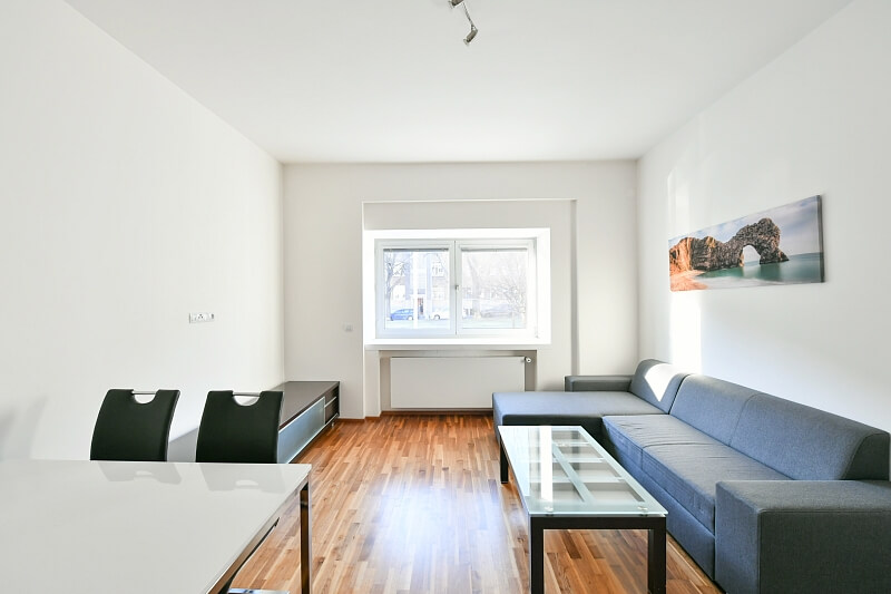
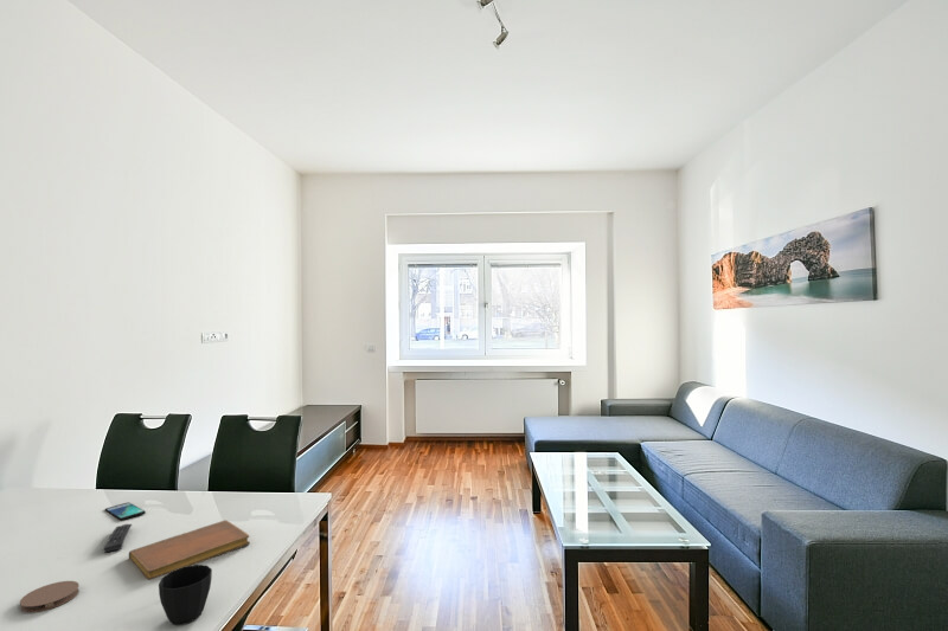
+ remote control [103,523,133,553]
+ notebook [128,519,251,581]
+ smartphone [104,501,147,522]
+ cup [158,564,213,626]
+ coaster [19,580,81,614]
